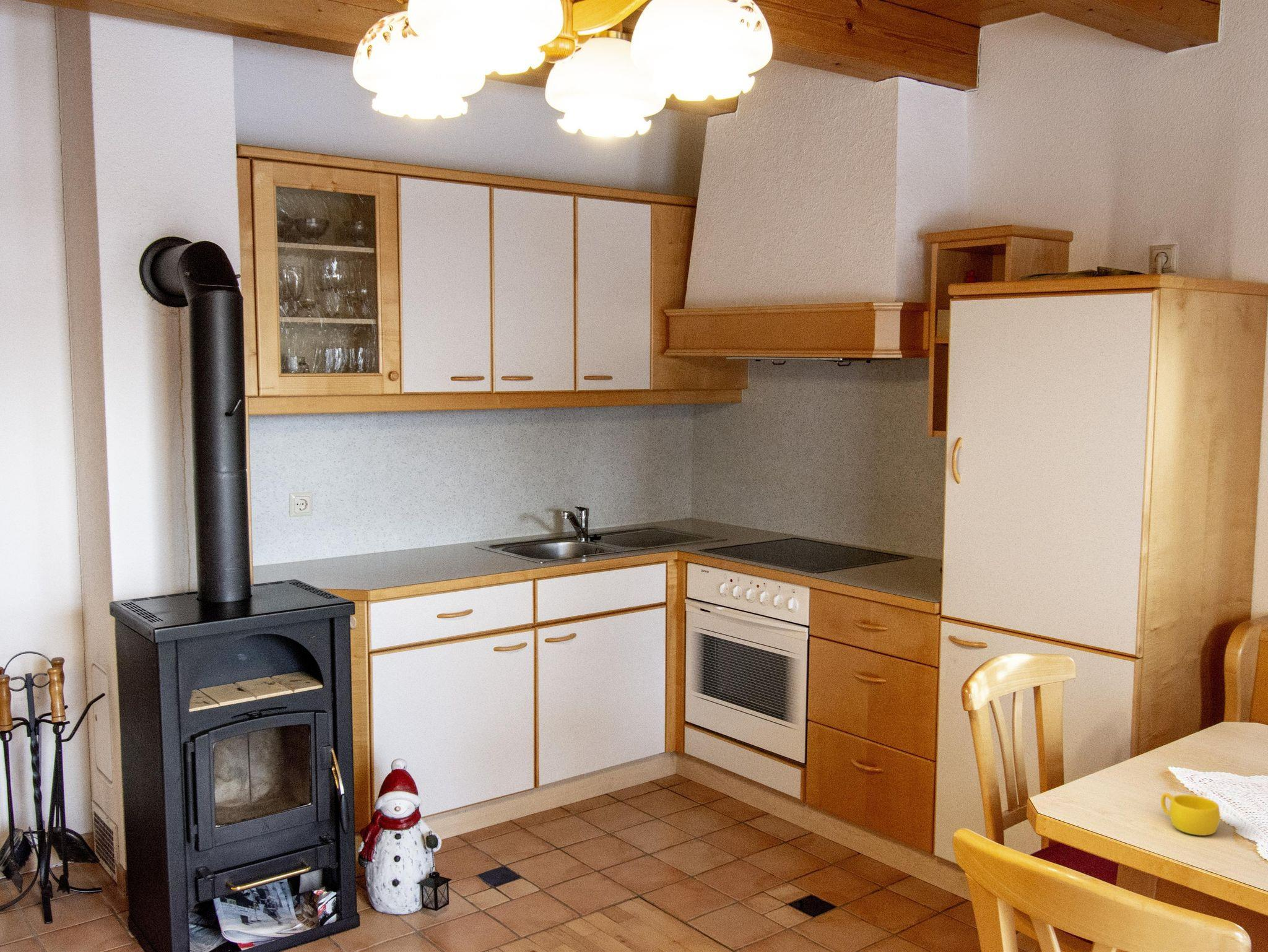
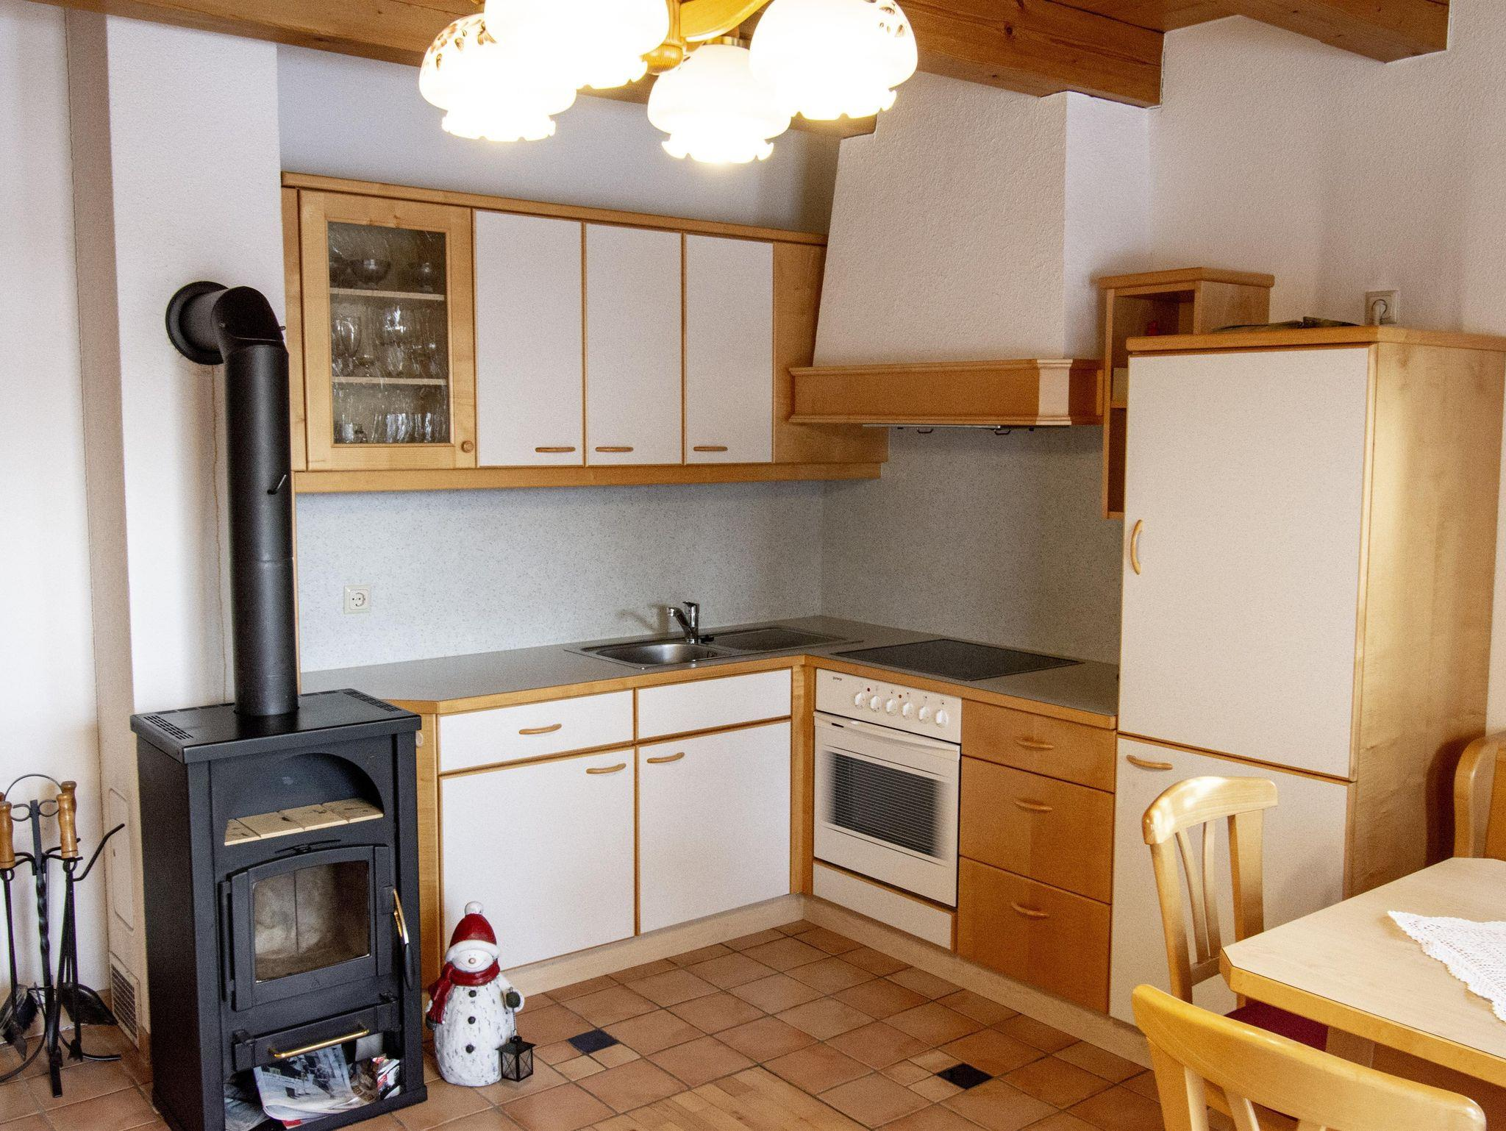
- cup [1160,792,1220,836]
